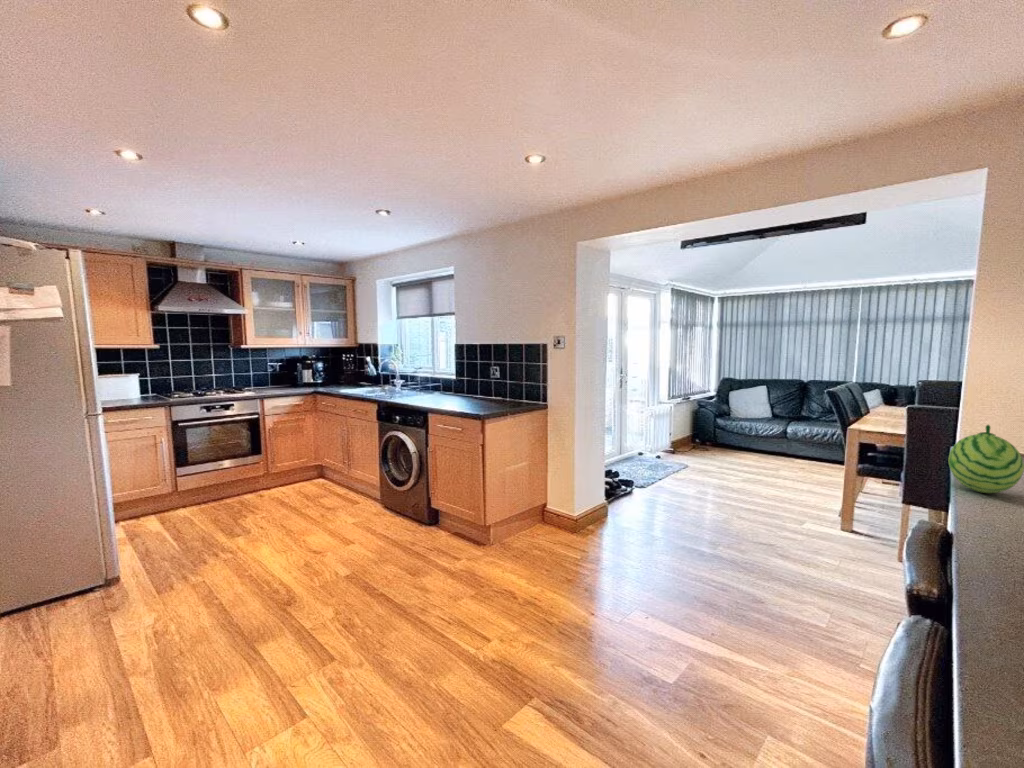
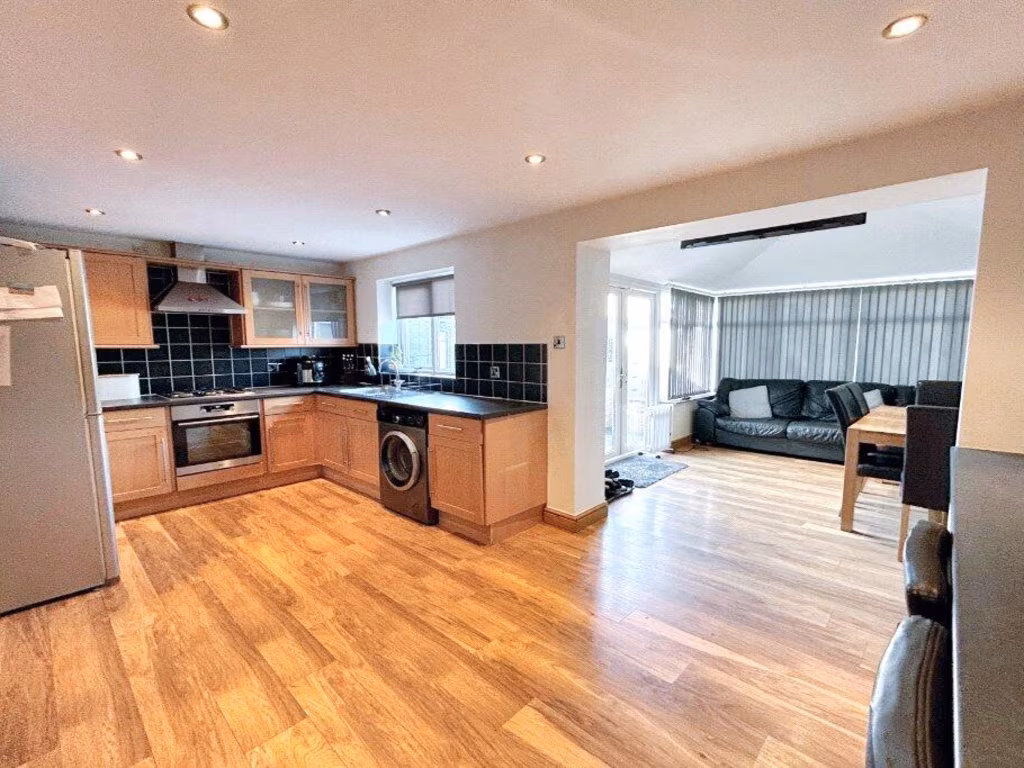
- fruit [947,424,1024,494]
